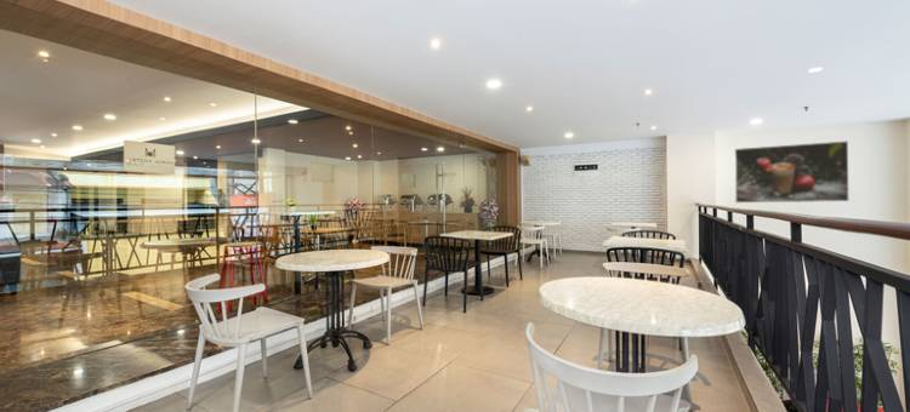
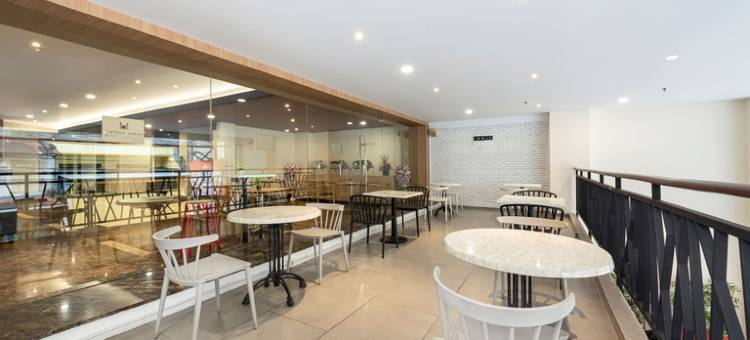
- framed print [734,139,849,204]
